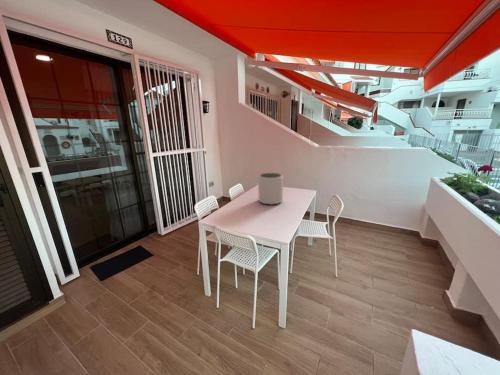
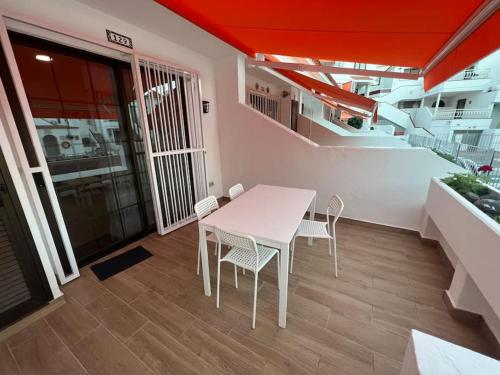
- plant pot [257,172,284,206]
